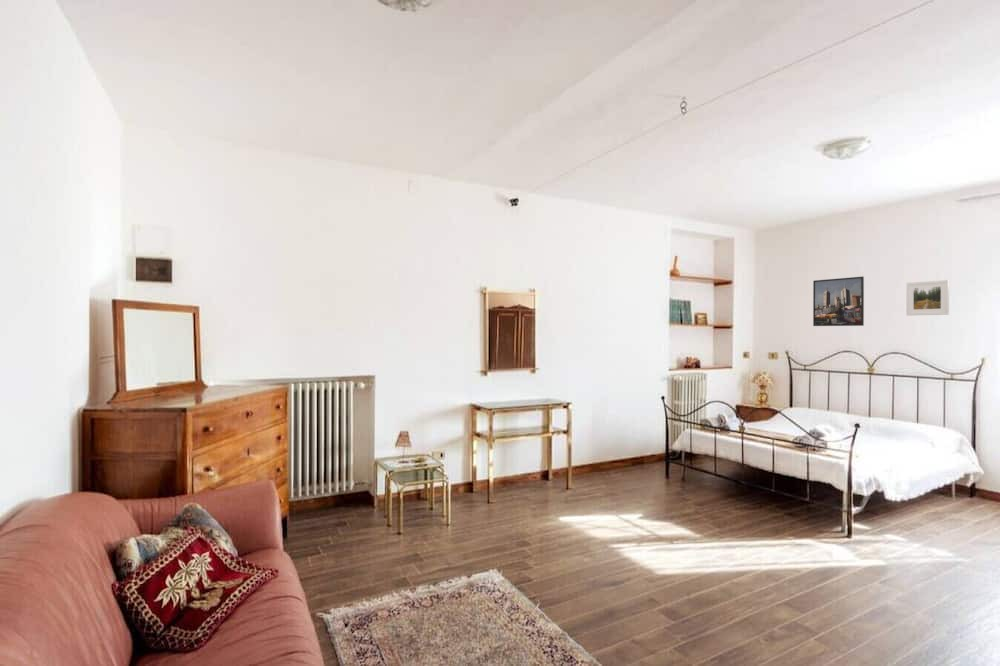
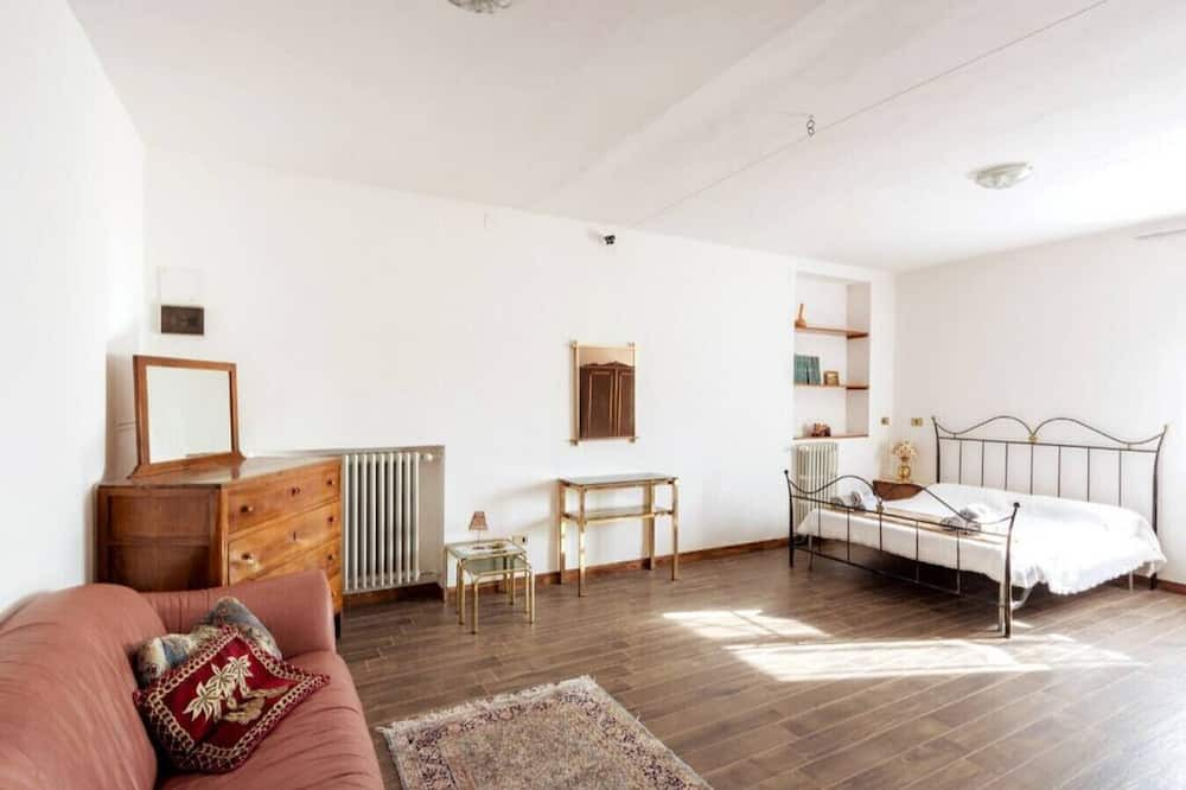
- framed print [812,276,865,327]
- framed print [905,279,950,317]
